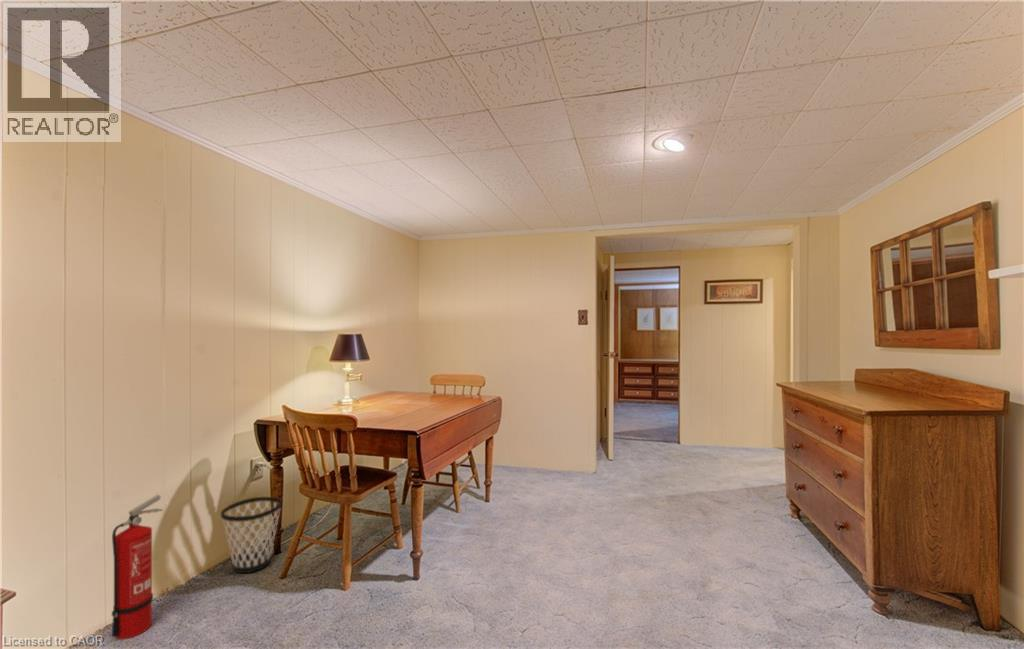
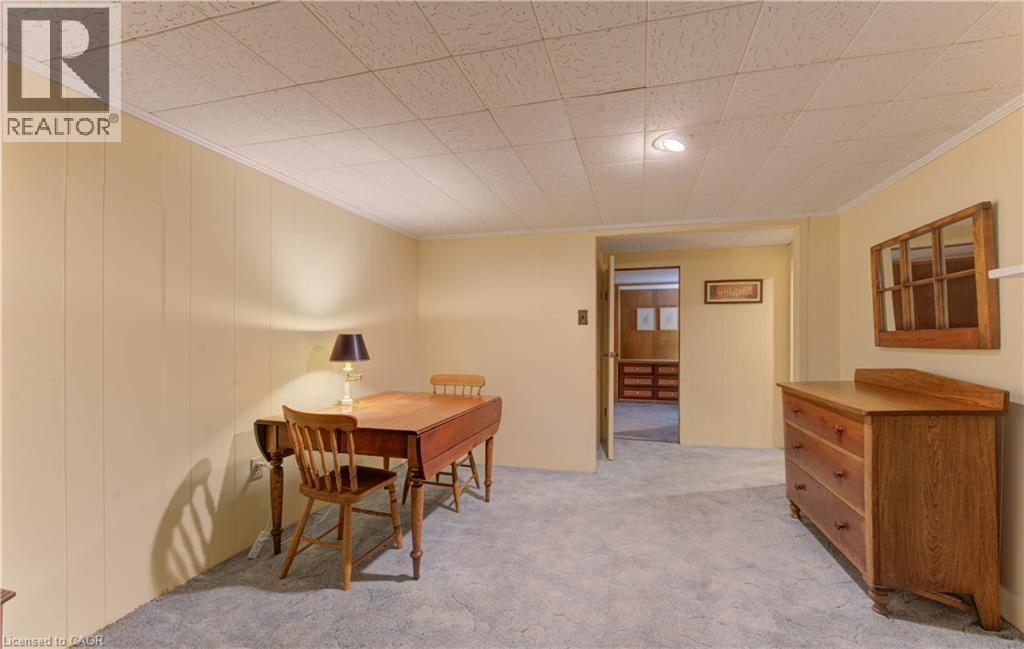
- wastebasket [220,496,283,574]
- fire extinguisher [111,494,164,640]
